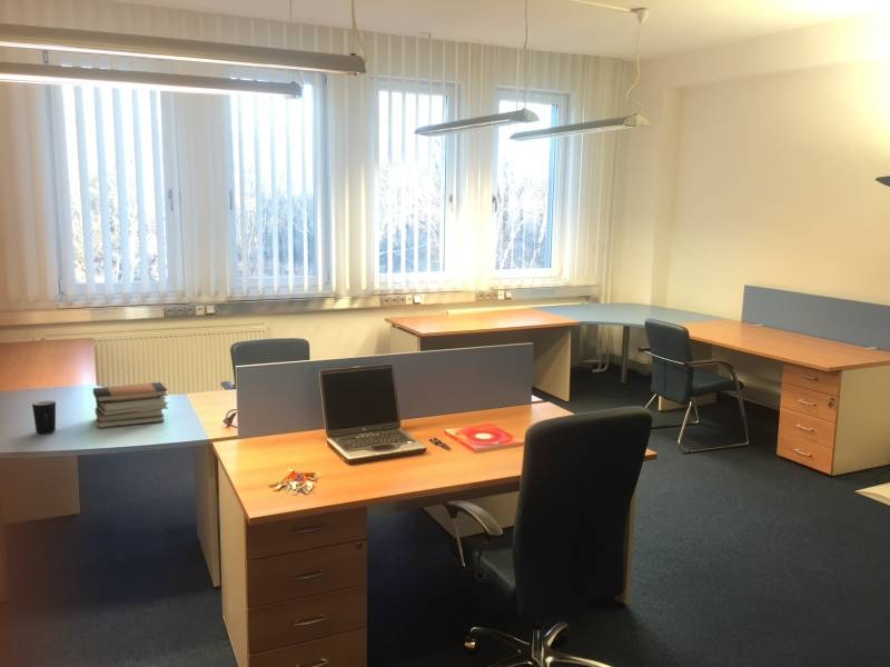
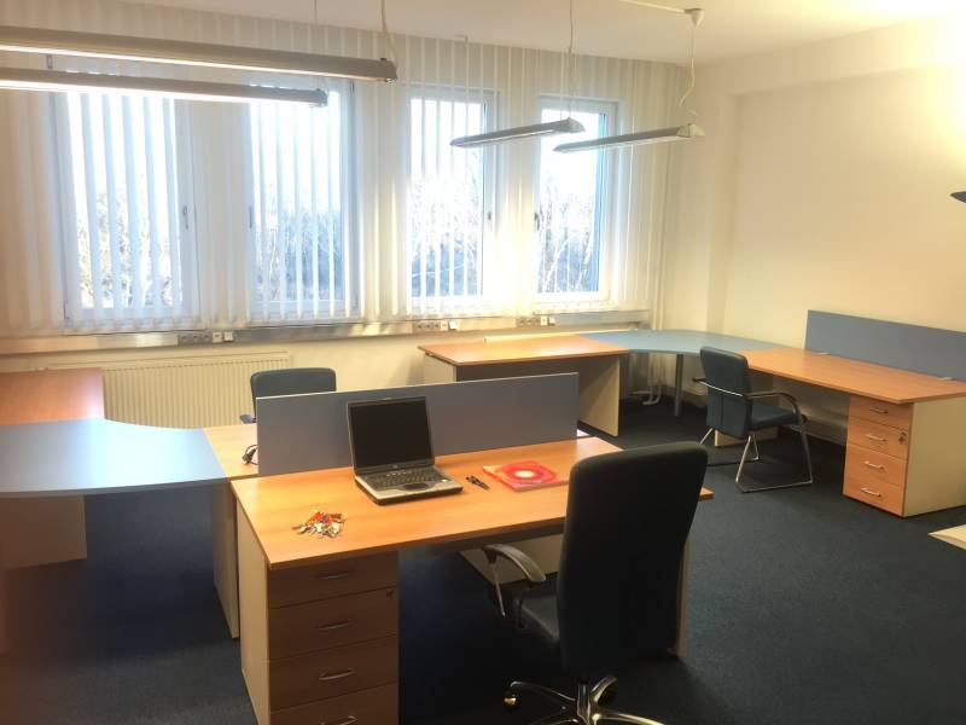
- book stack [92,381,169,429]
- mug [31,400,57,435]
